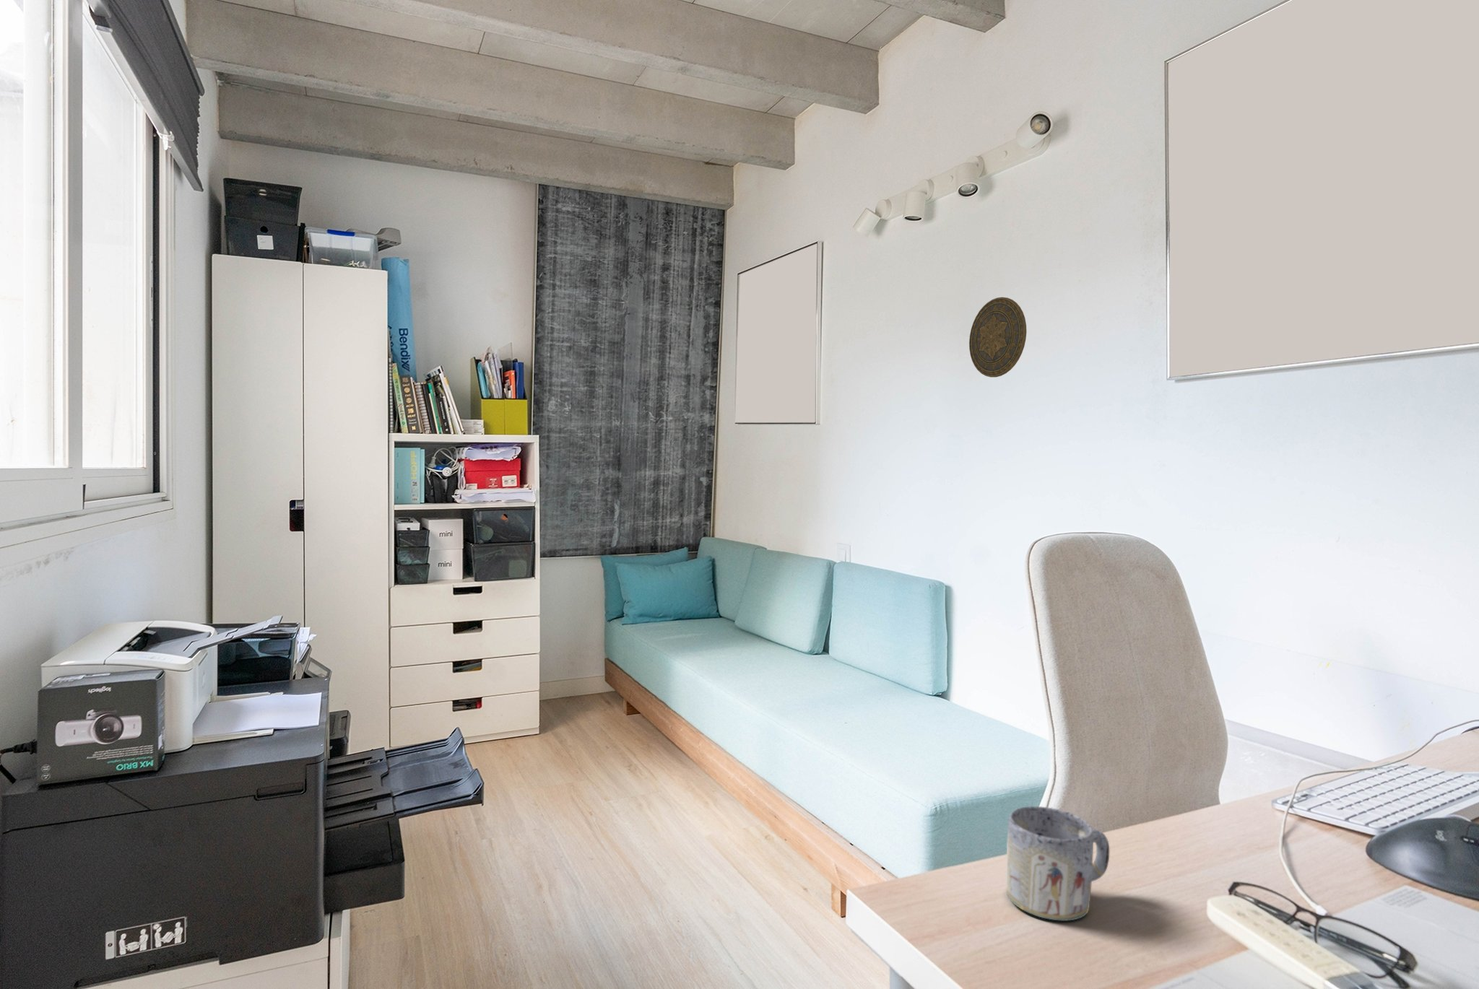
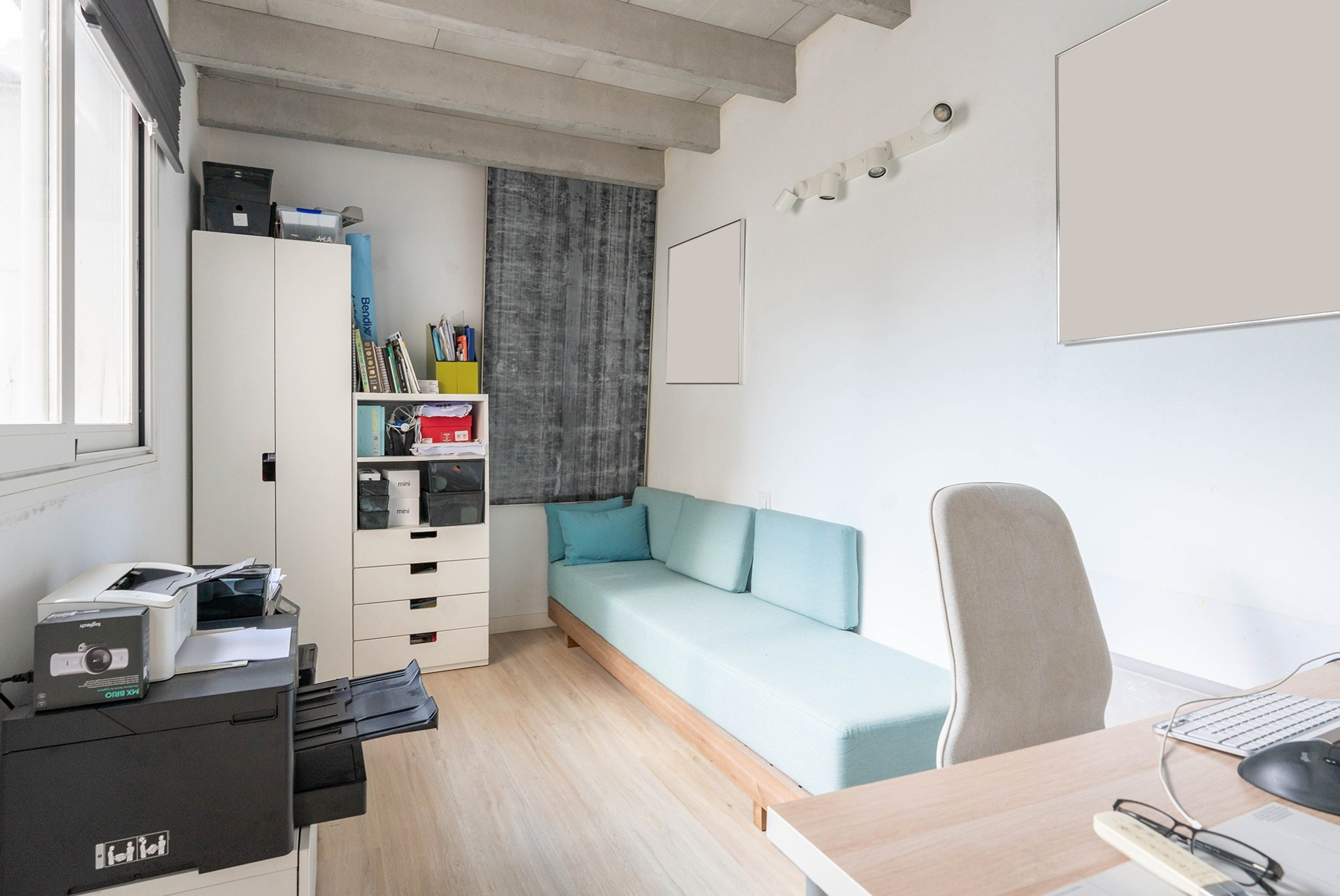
- decorative plate [968,297,1026,379]
- mug [1005,806,1110,922]
